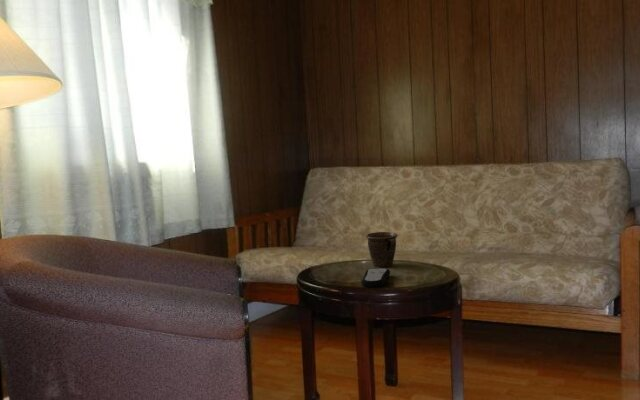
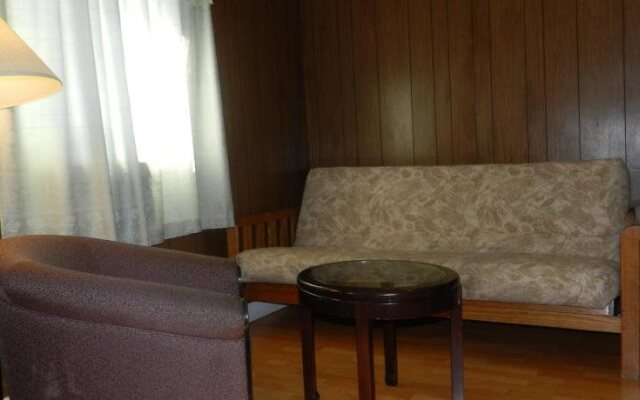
- mug [365,231,399,268]
- remote control [360,267,391,288]
